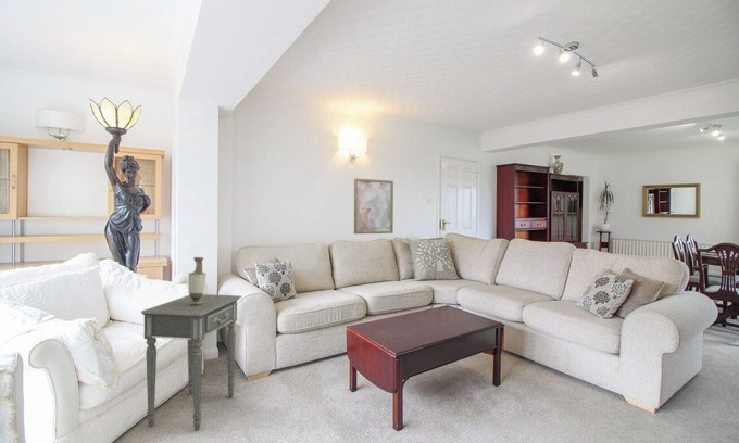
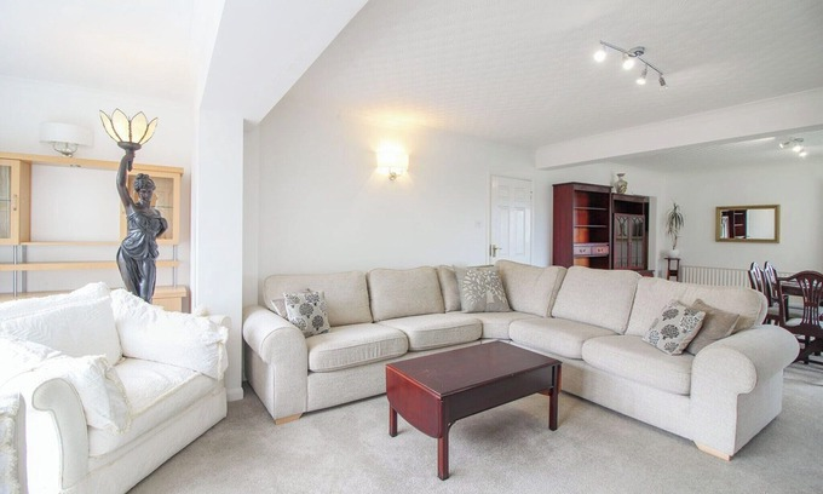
- wall art [353,177,394,235]
- side table [140,293,242,431]
- vase [187,256,208,305]
